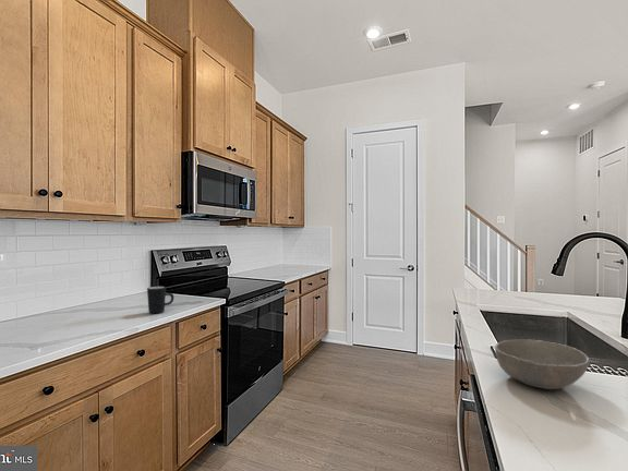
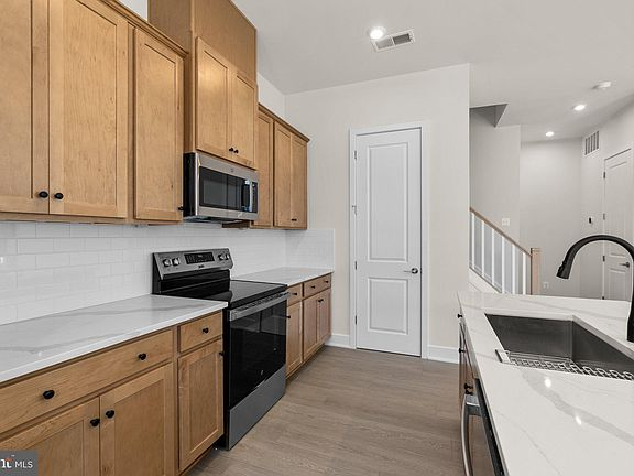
- mug [146,286,174,314]
- bowl [494,339,591,390]
